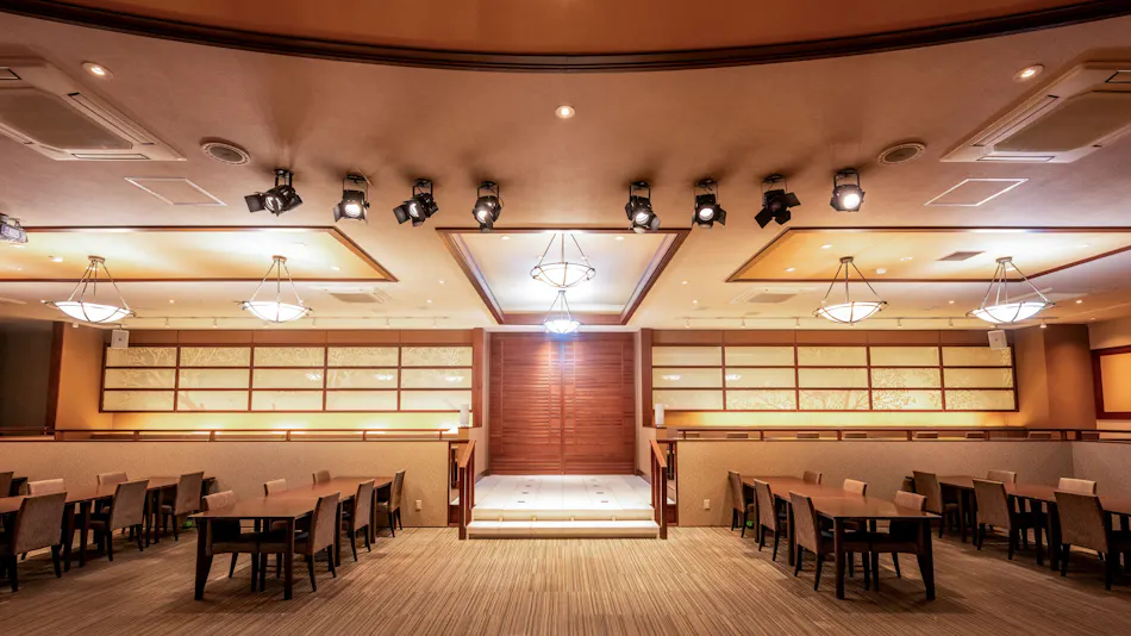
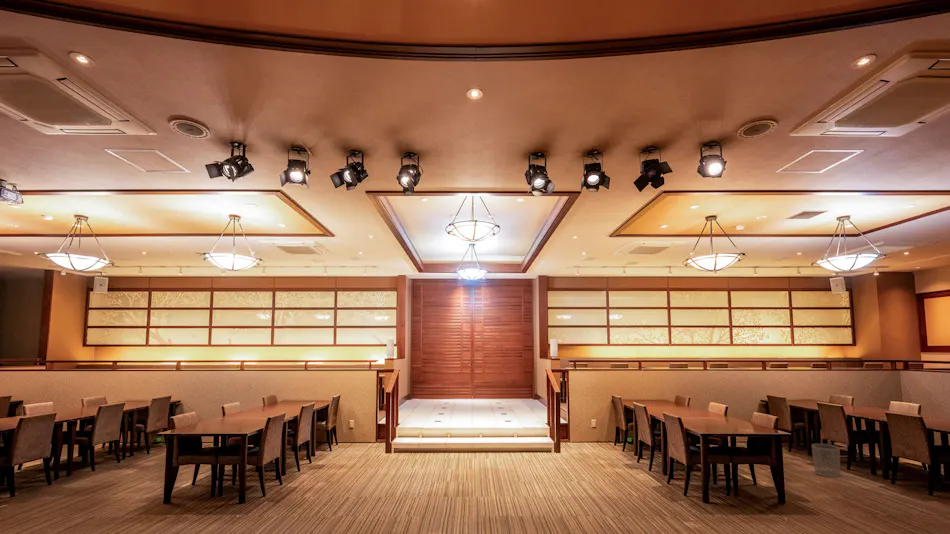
+ waste bin [811,443,841,478]
